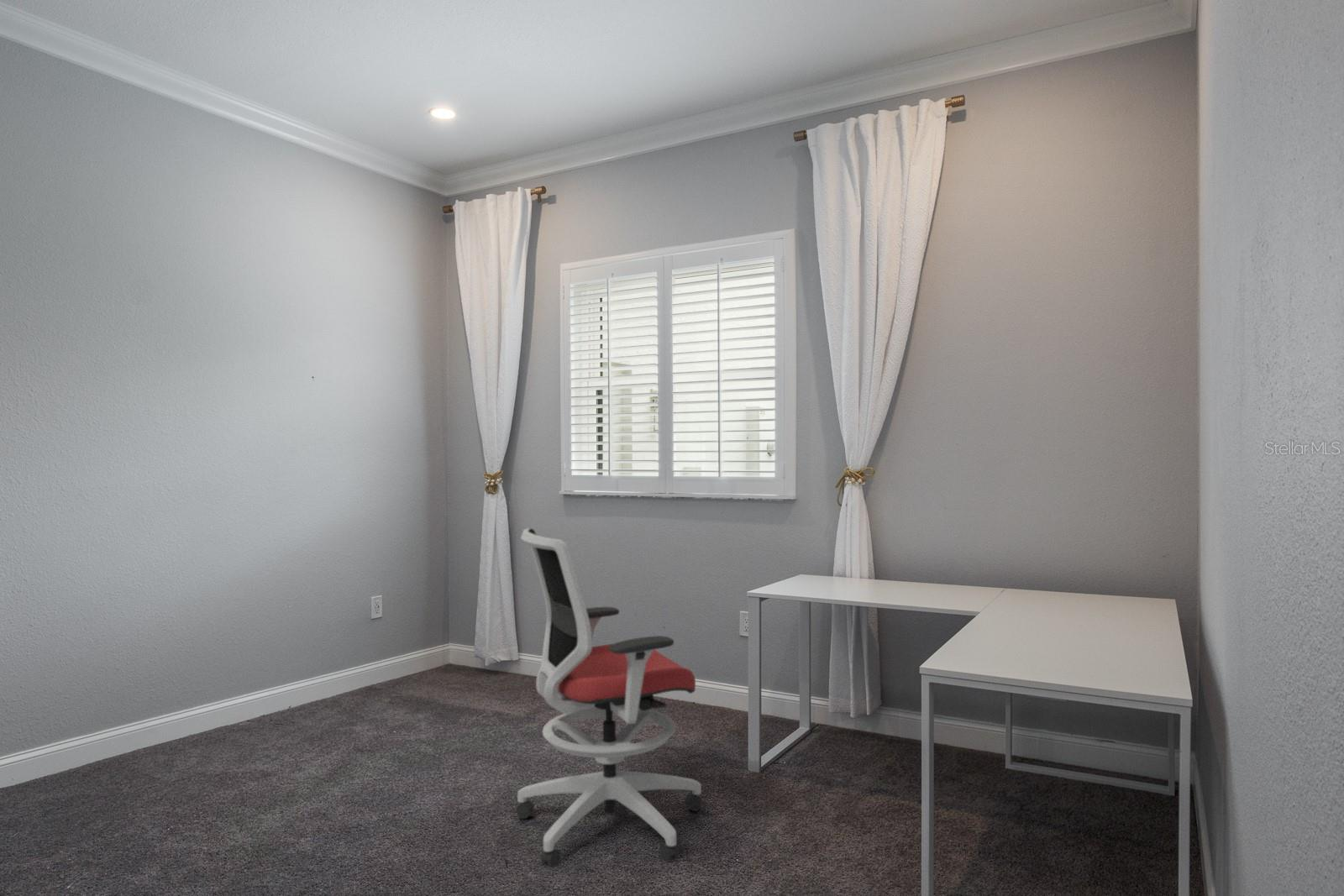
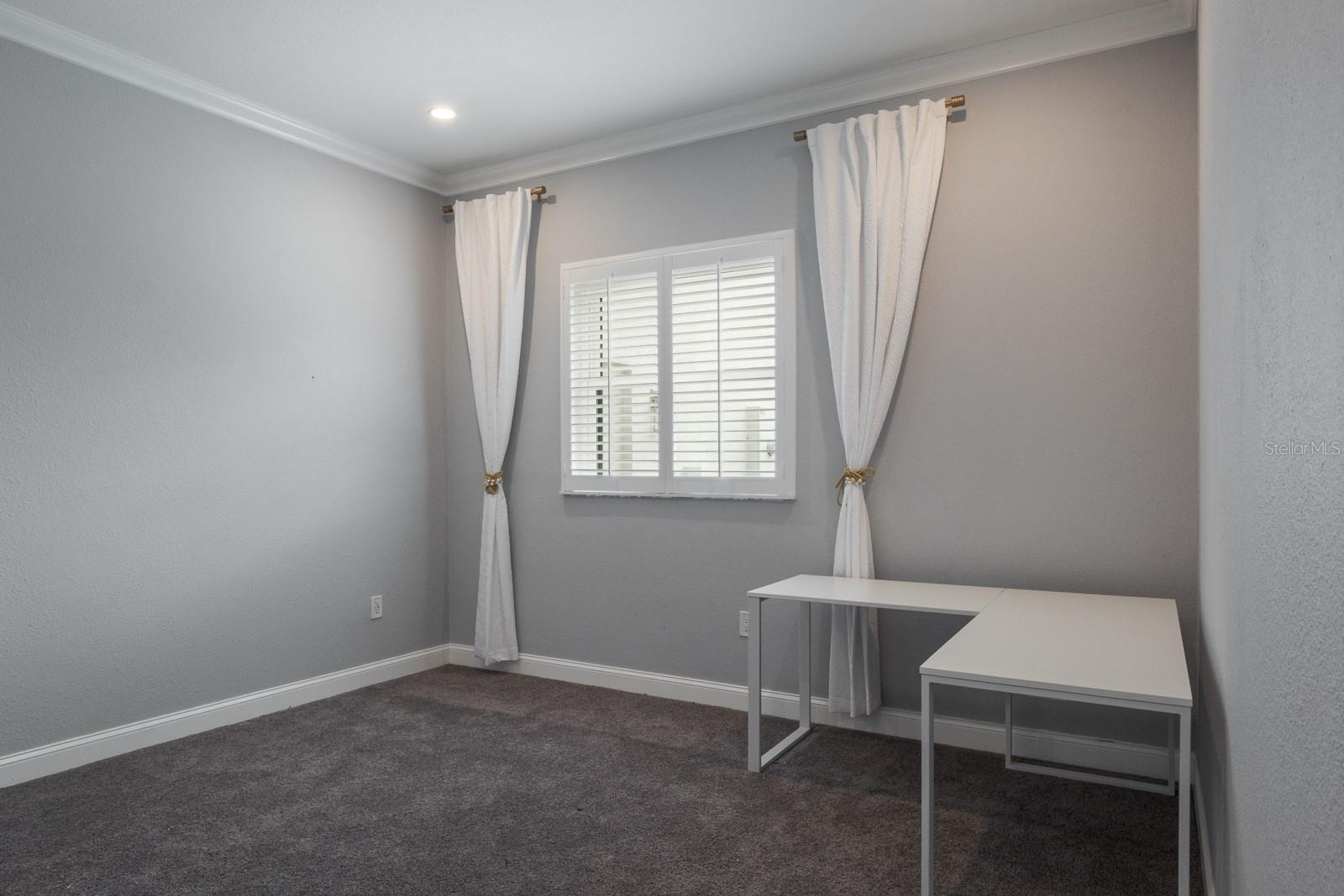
- office chair [515,527,703,868]
